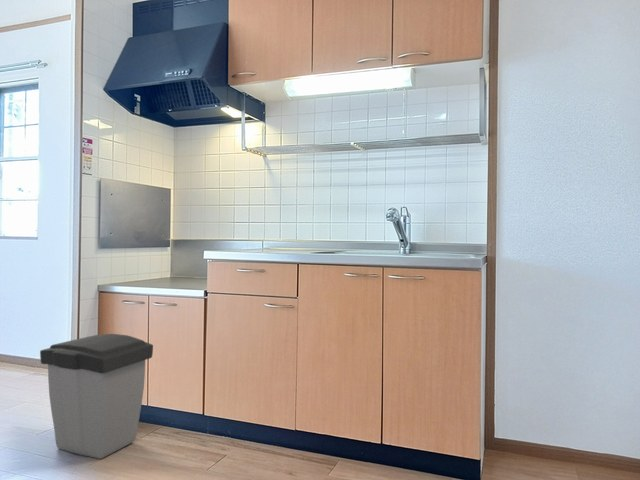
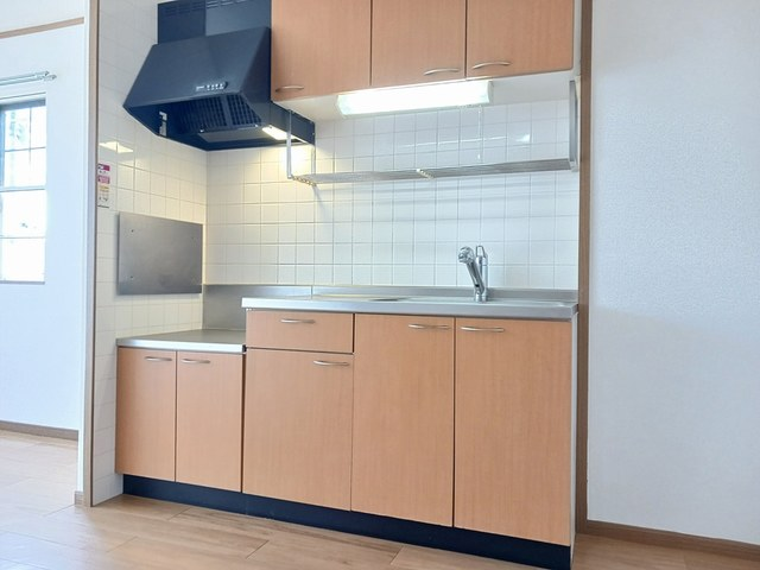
- trash can [39,333,154,460]
